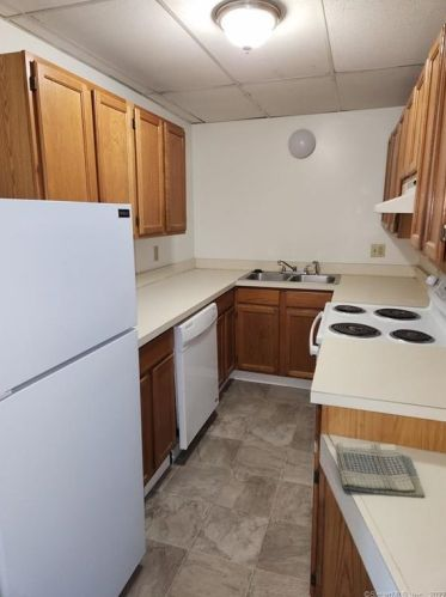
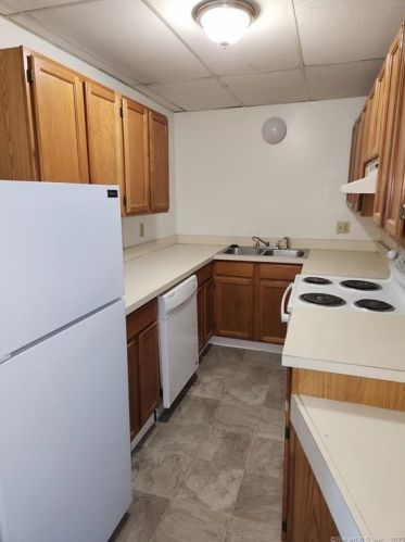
- dish towel [334,441,426,499]
